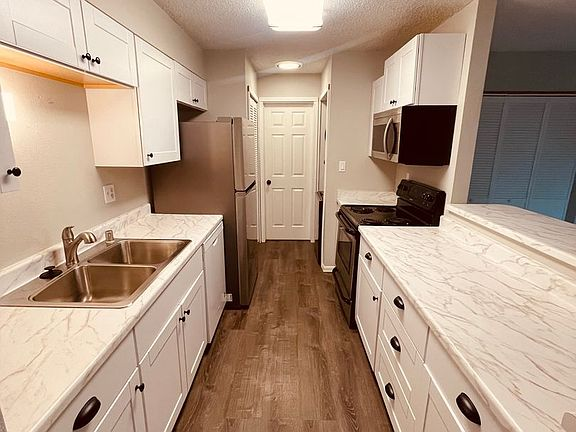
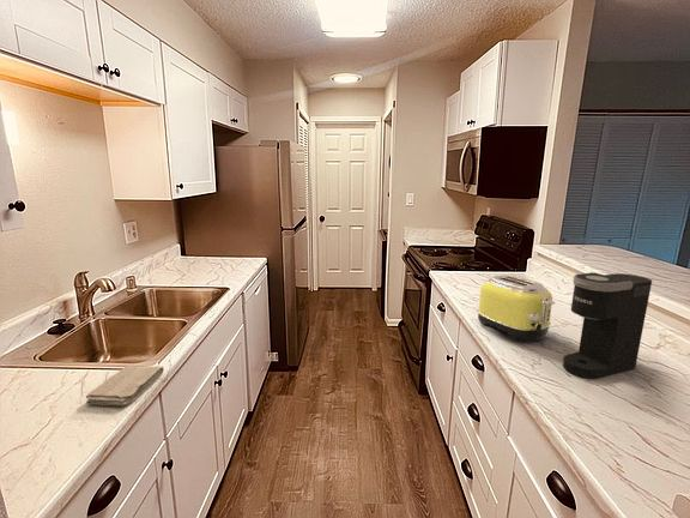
+ toaster [476,273,556,343]
+ coffee maker [562,271,653,379]
+ washcloth [85,365,165,406]
